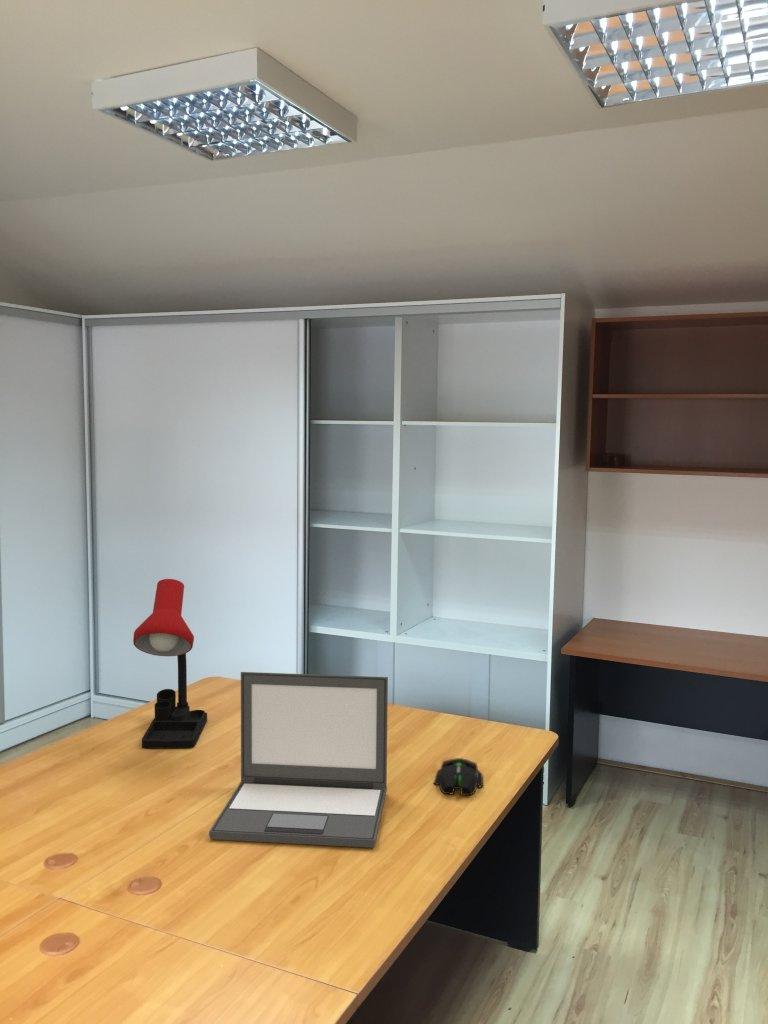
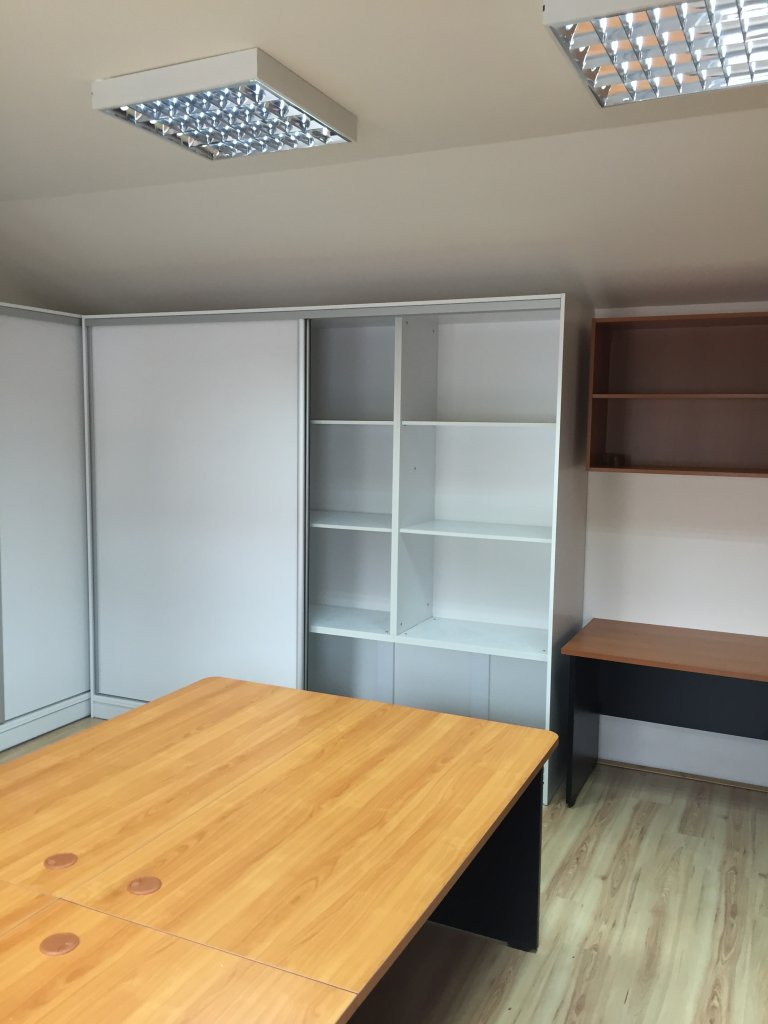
- desk lamp [132,578,208,749]
- mouse [433,757,484,797]
- laptop [208,671,389,849]
